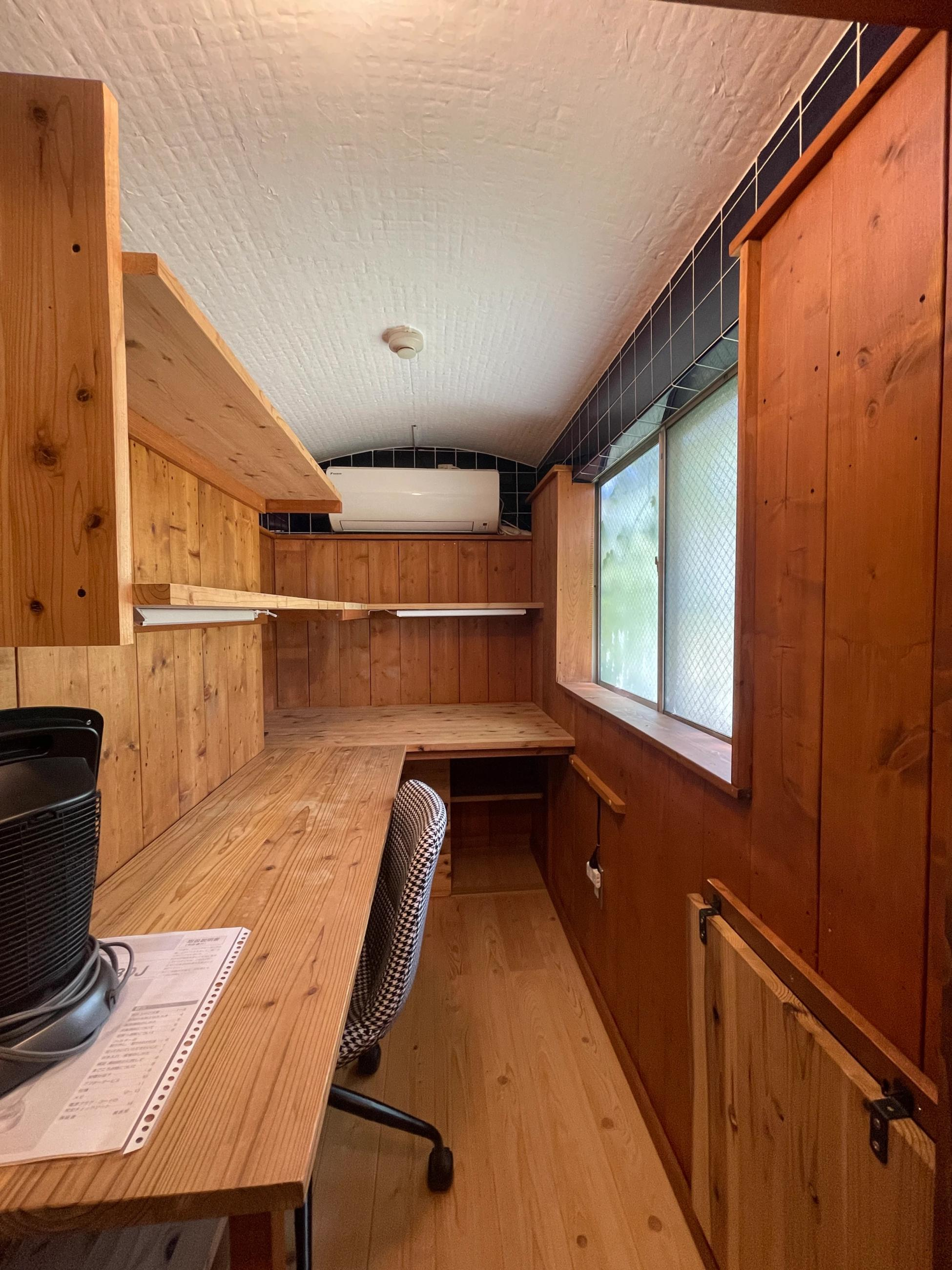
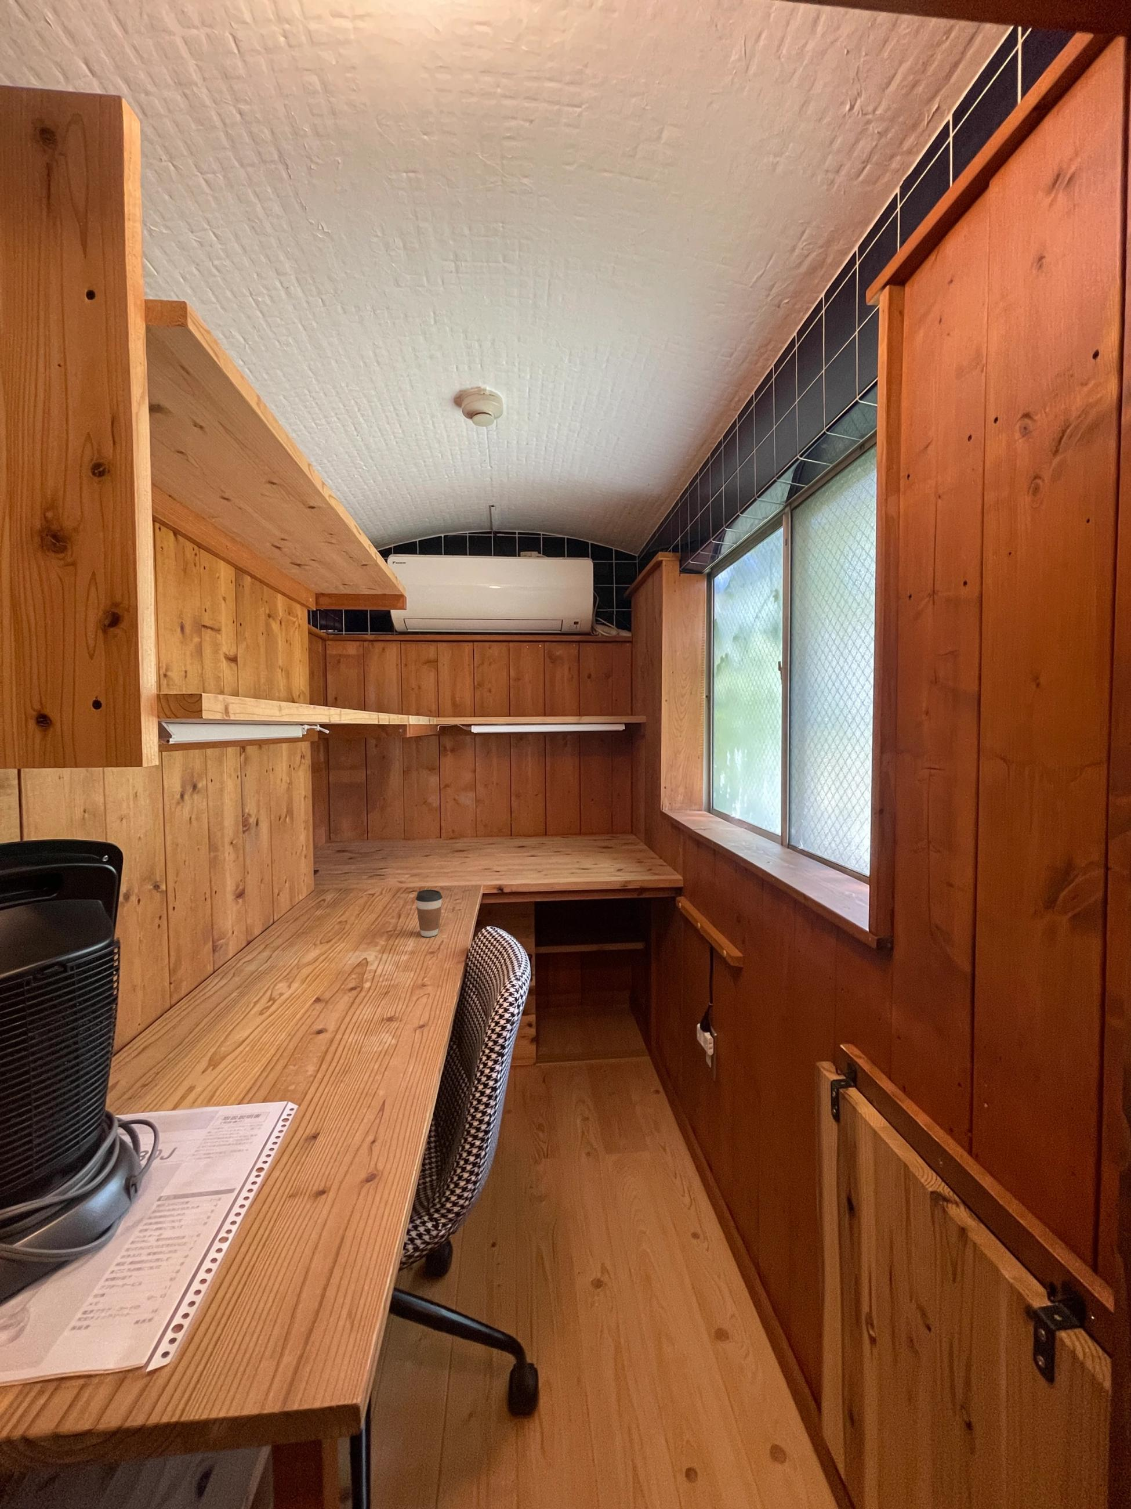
+ coffee cup [416,889,443,937]
